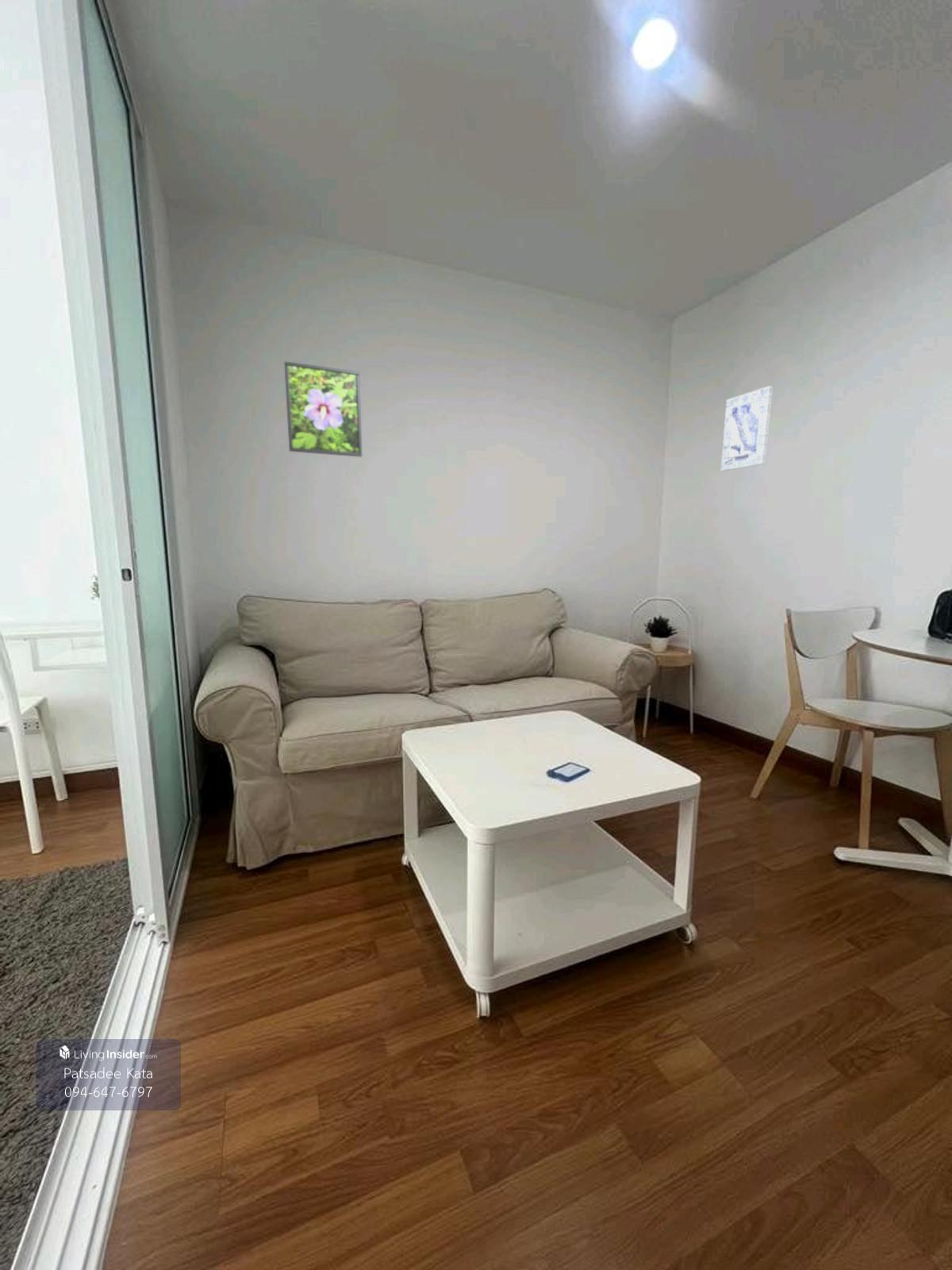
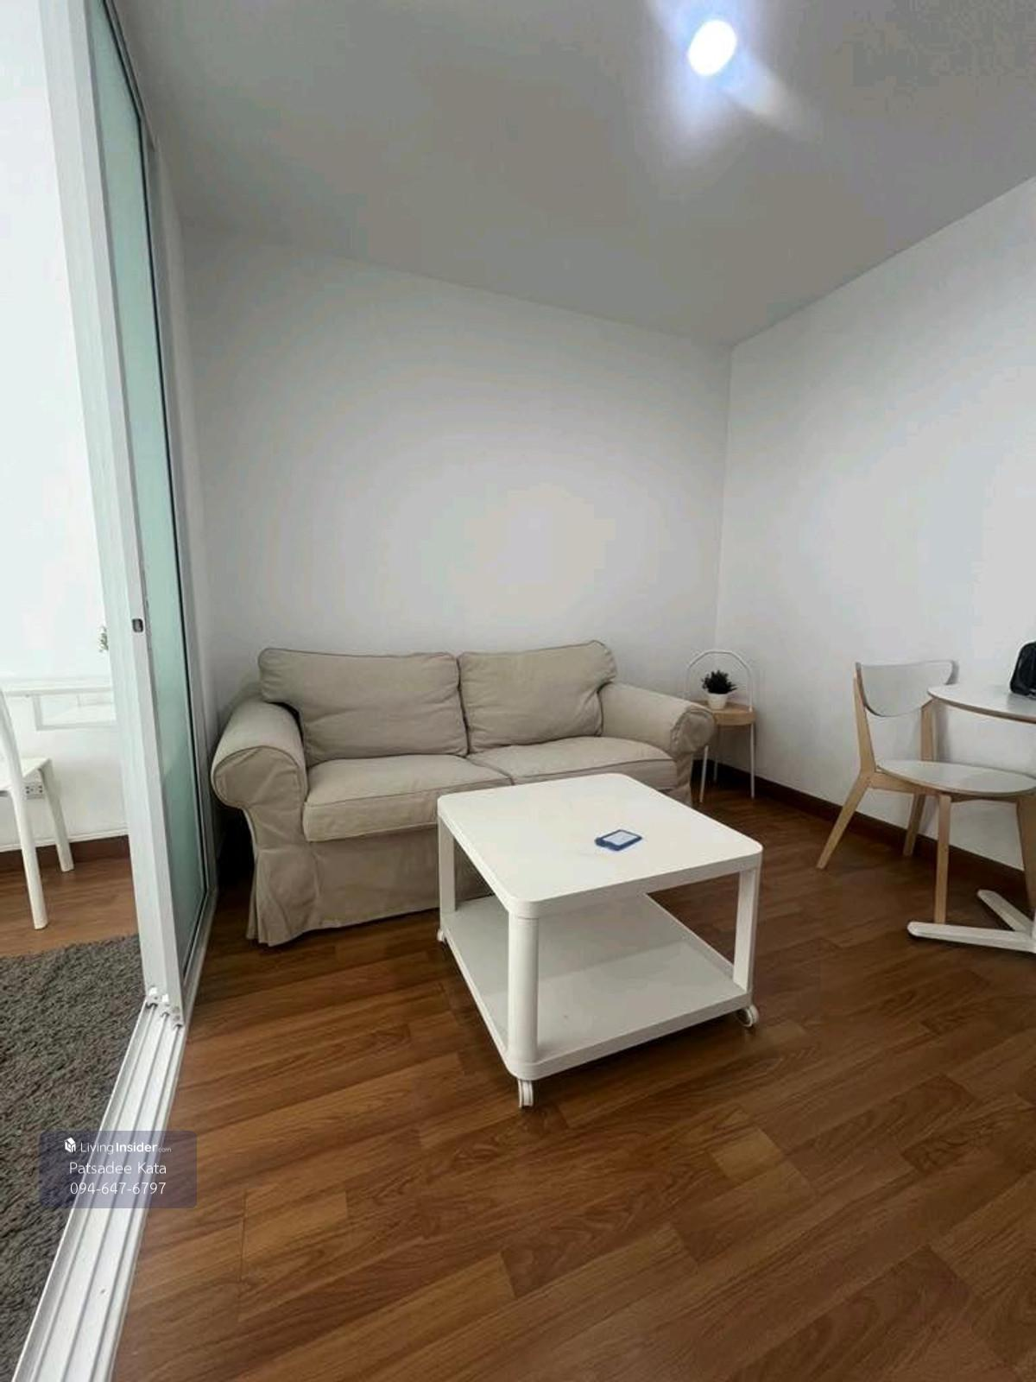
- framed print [283,360,363,458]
- wall art [720,385,774,472]
